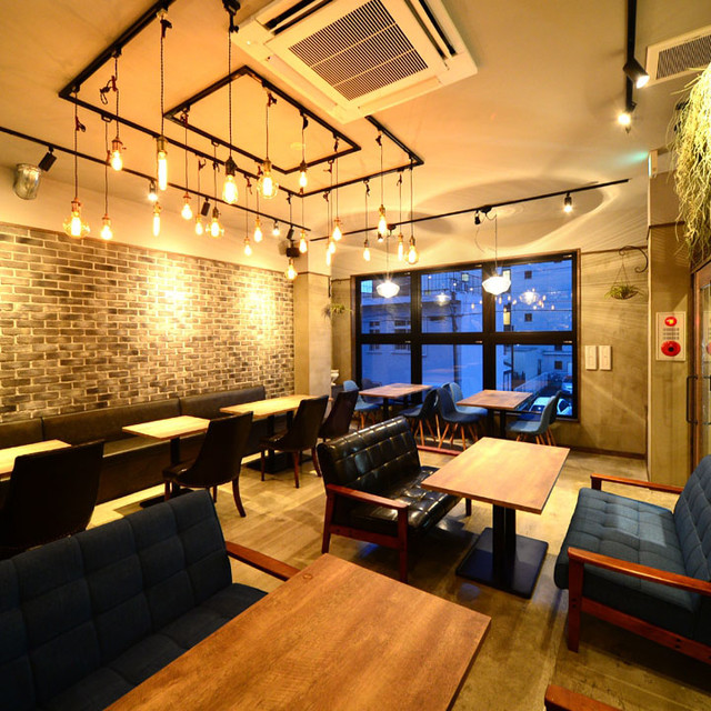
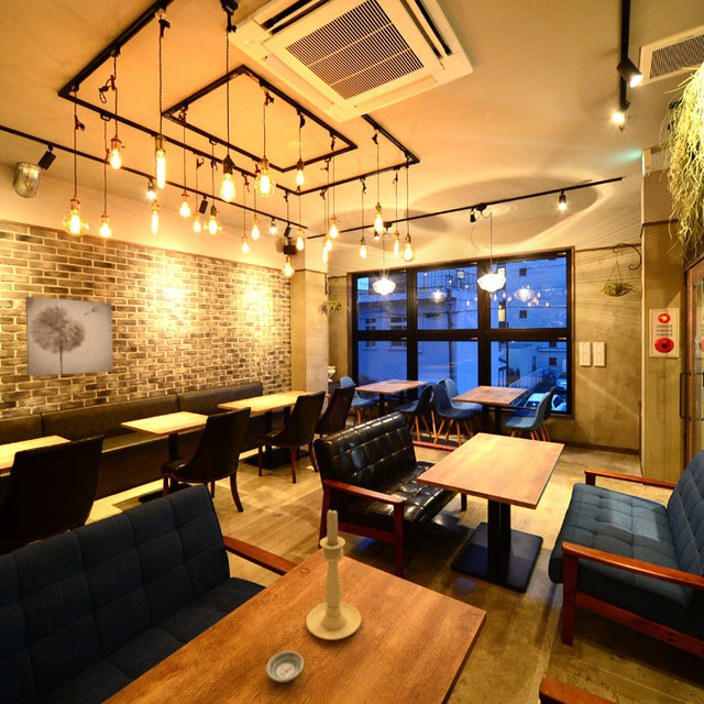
+ candle holder [305,508,363,641]
+ saucer [265,650,305,683]
+ wall art [24,296,114,377]
